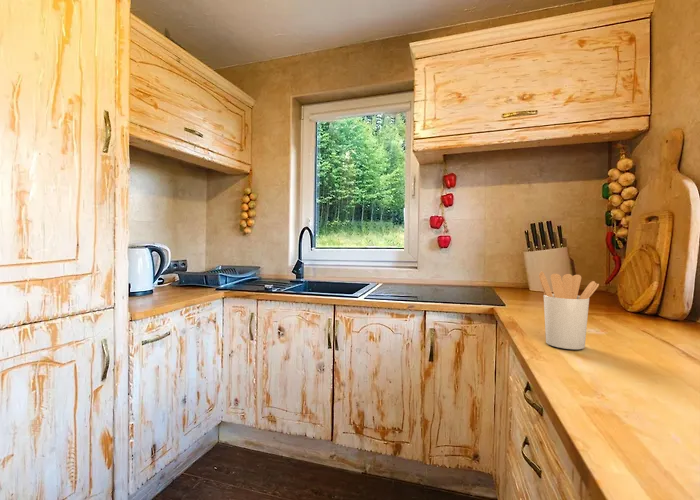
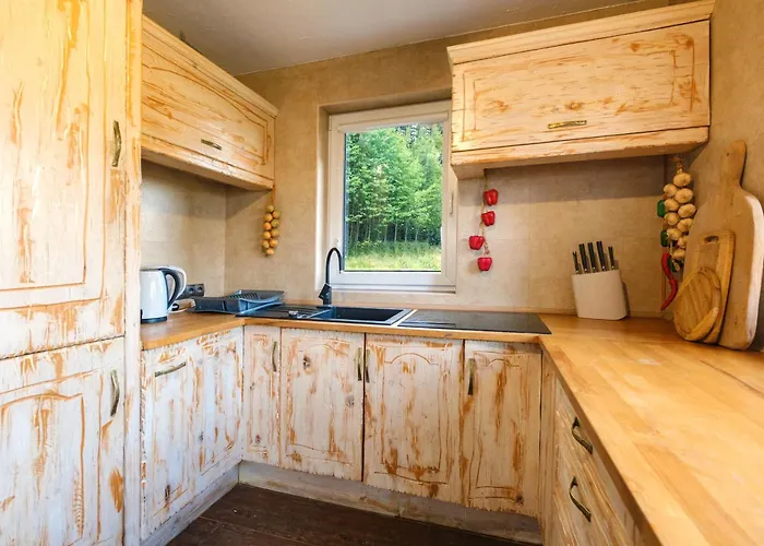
- utensil holder [538,270,600,350]
